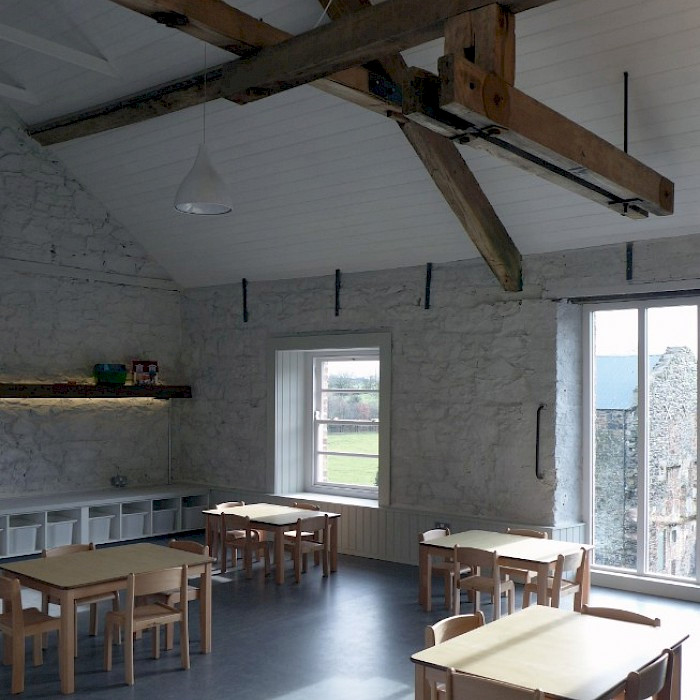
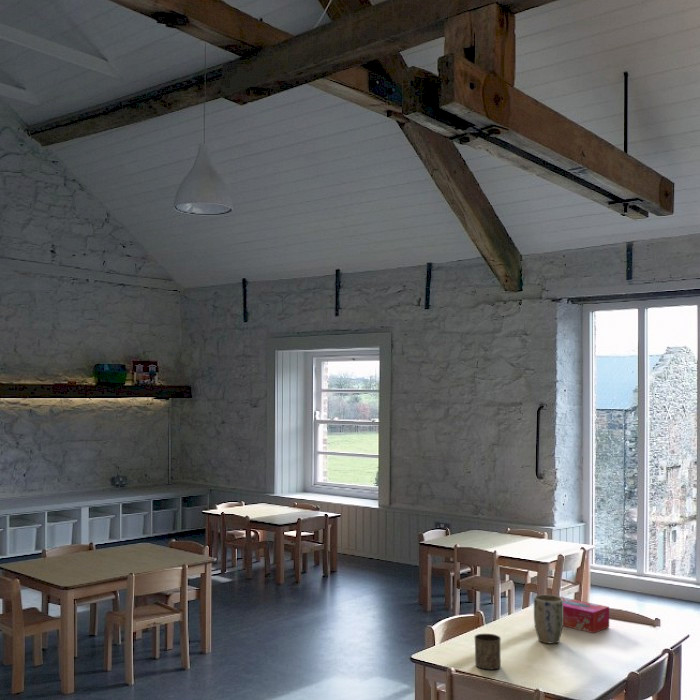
+ tissue box [558,595,610,634]
+ plant pot [533,594,564,645]
+ cup [474,633,502,671]
